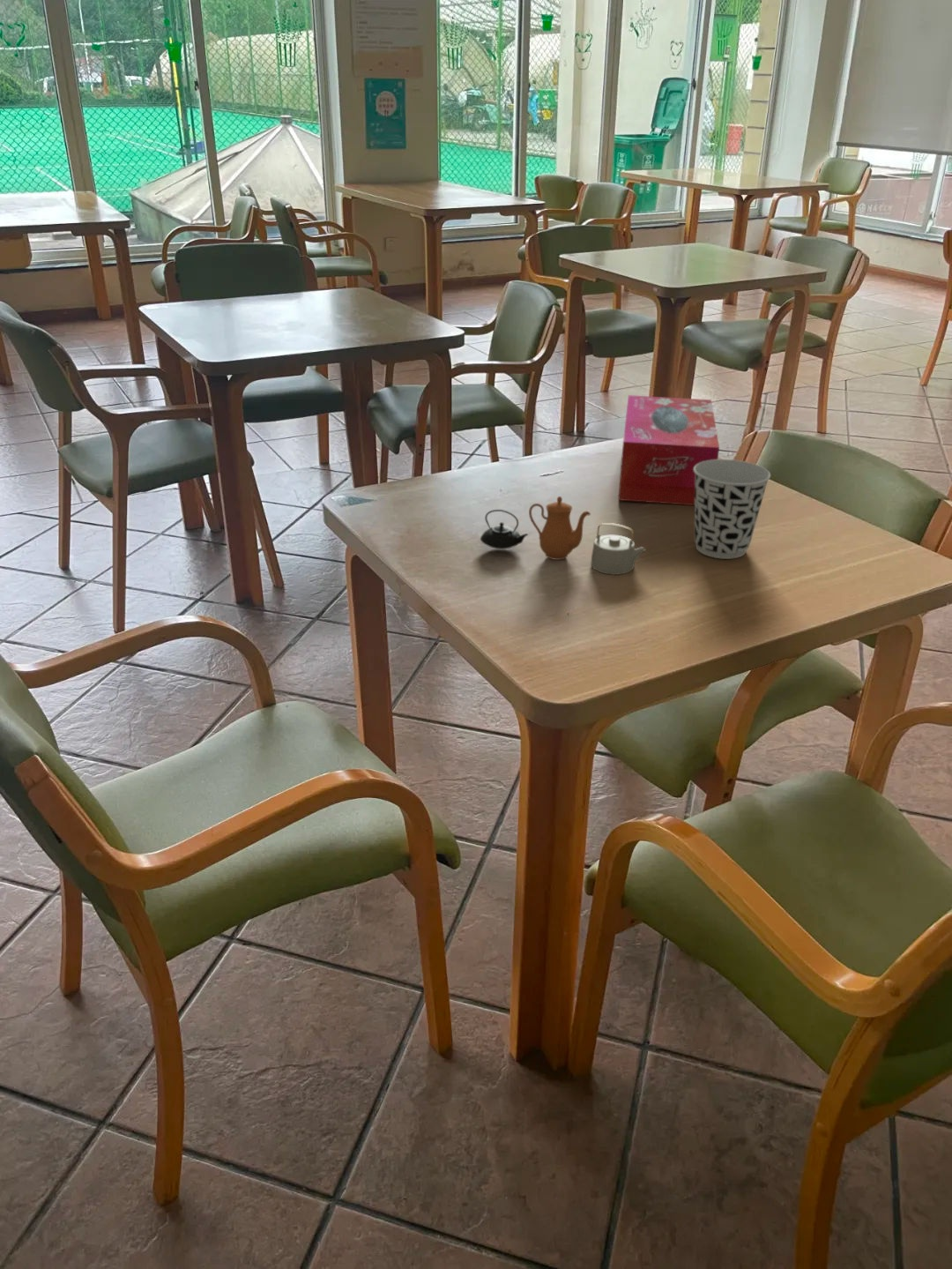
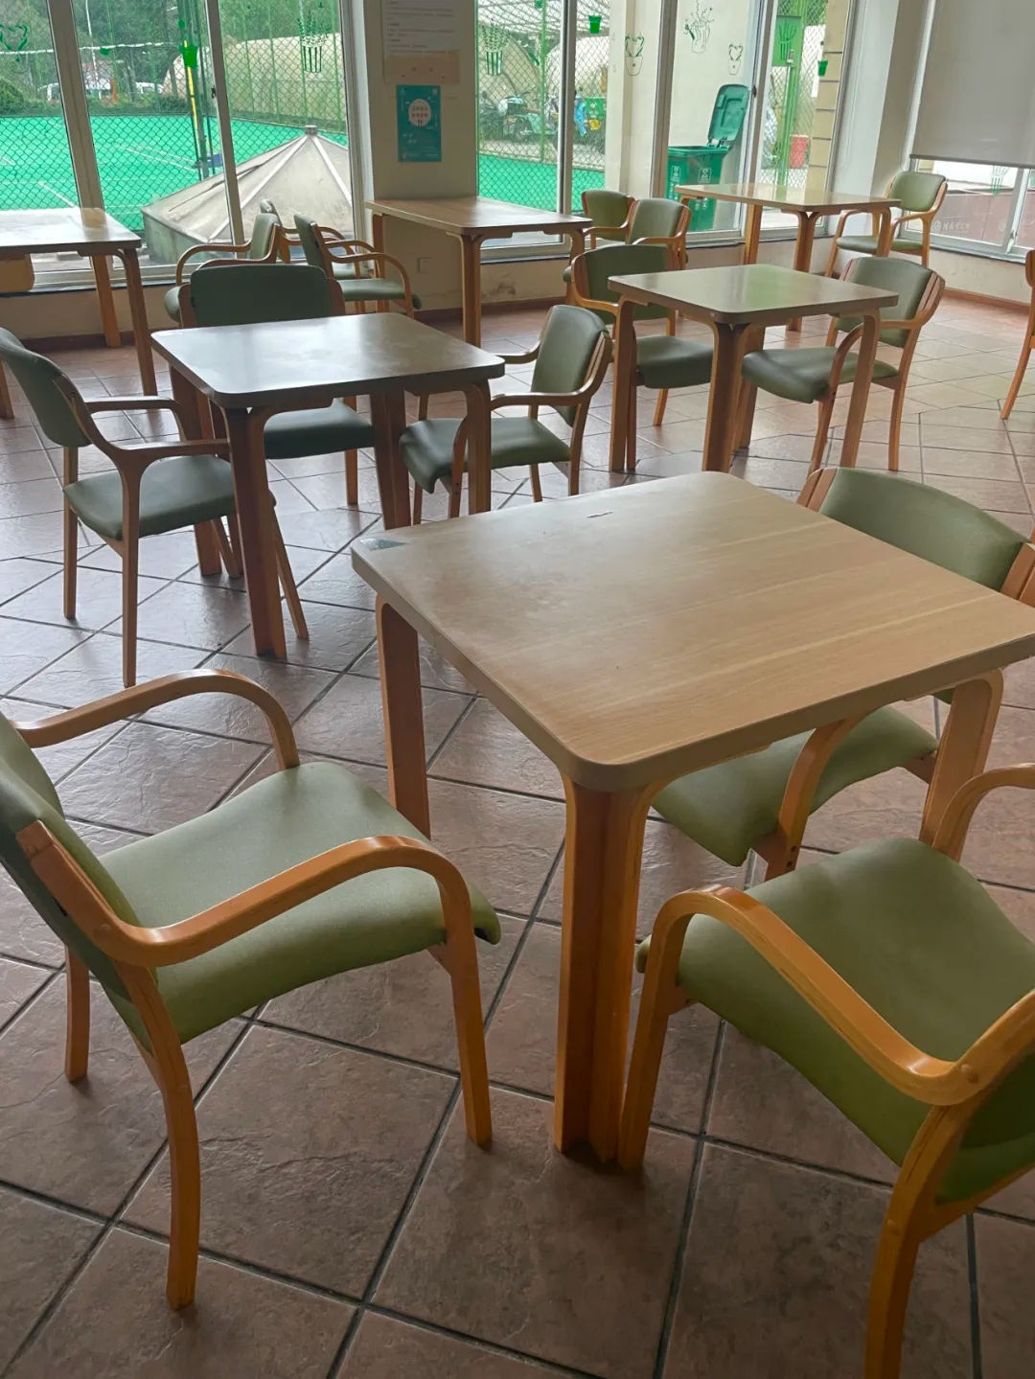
- cup [694,459,771,560]
- teapot [480,496,646,576]
- tissue box [617,394,720,506]
